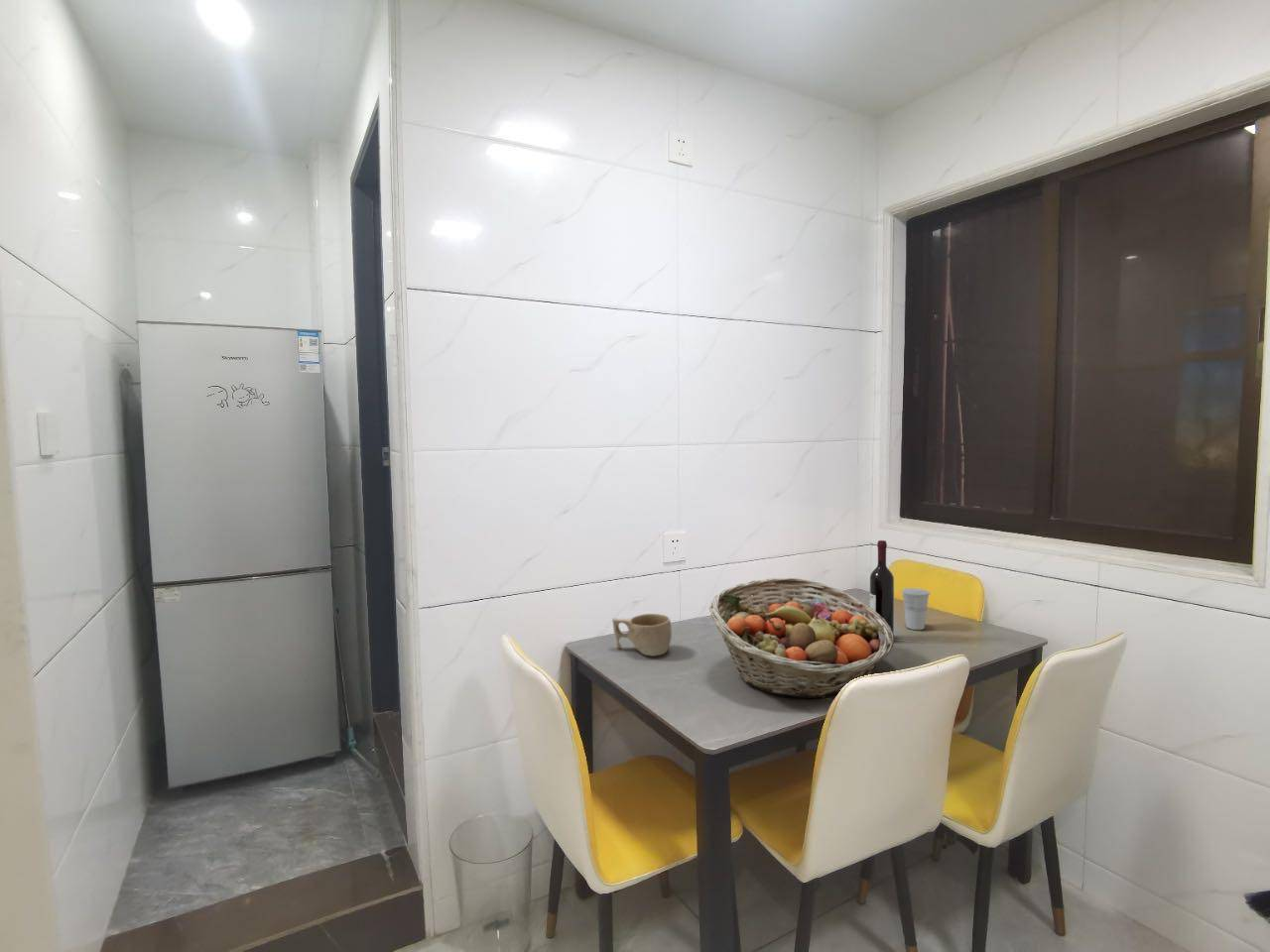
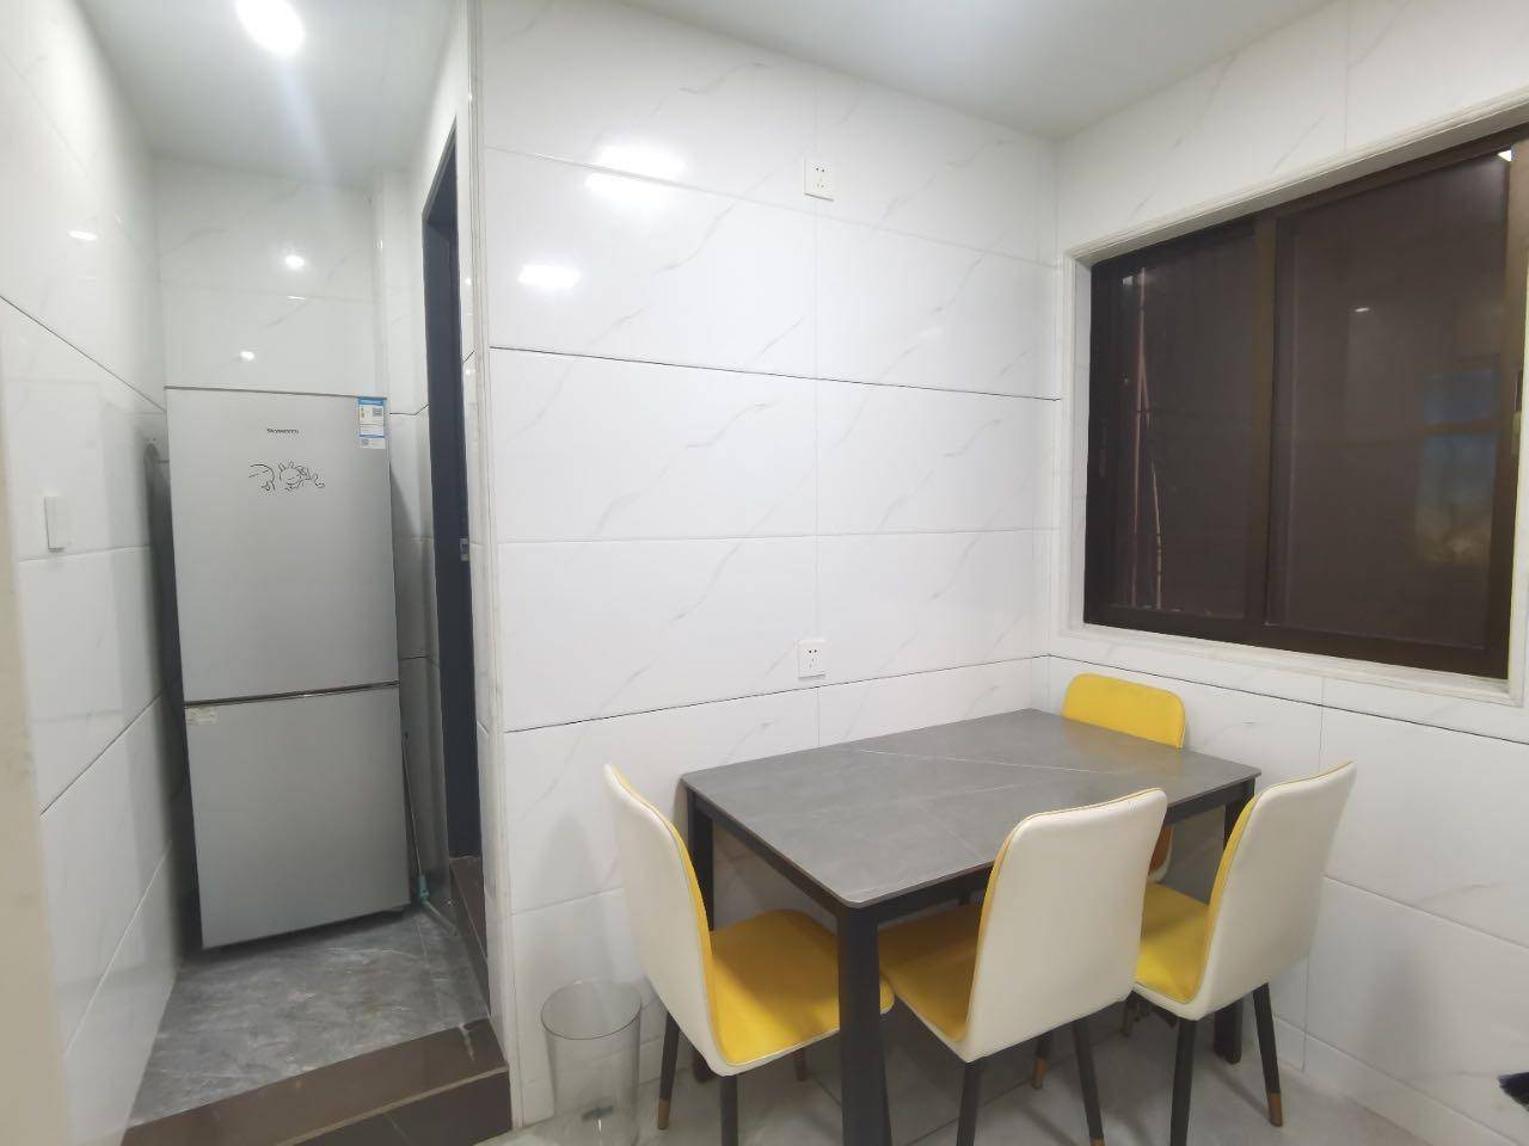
- wine bottle [869,539,895,635]
- cup [900,587,931,631]
- cup [611,613,673,657]
- fruit basket [708,577,895,699]
